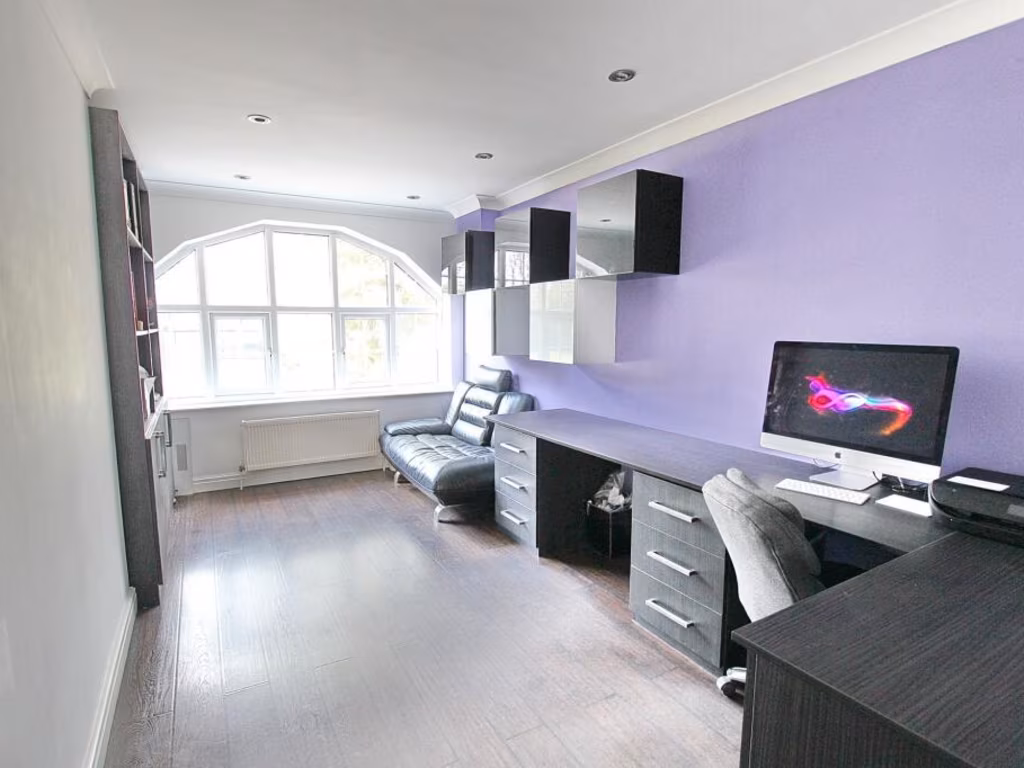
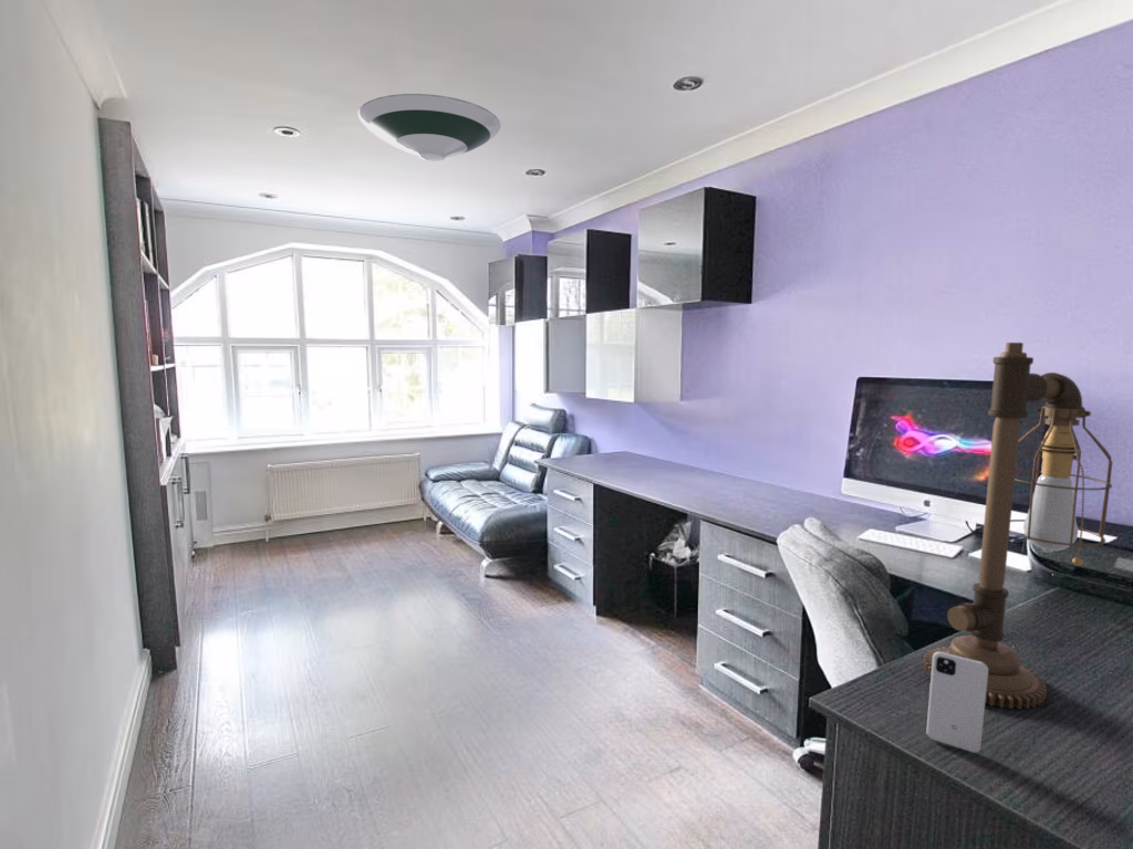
+ smartphone [925,652,988,754]
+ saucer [357,93,501,163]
+ desk lamp [923,342,1113,710]
